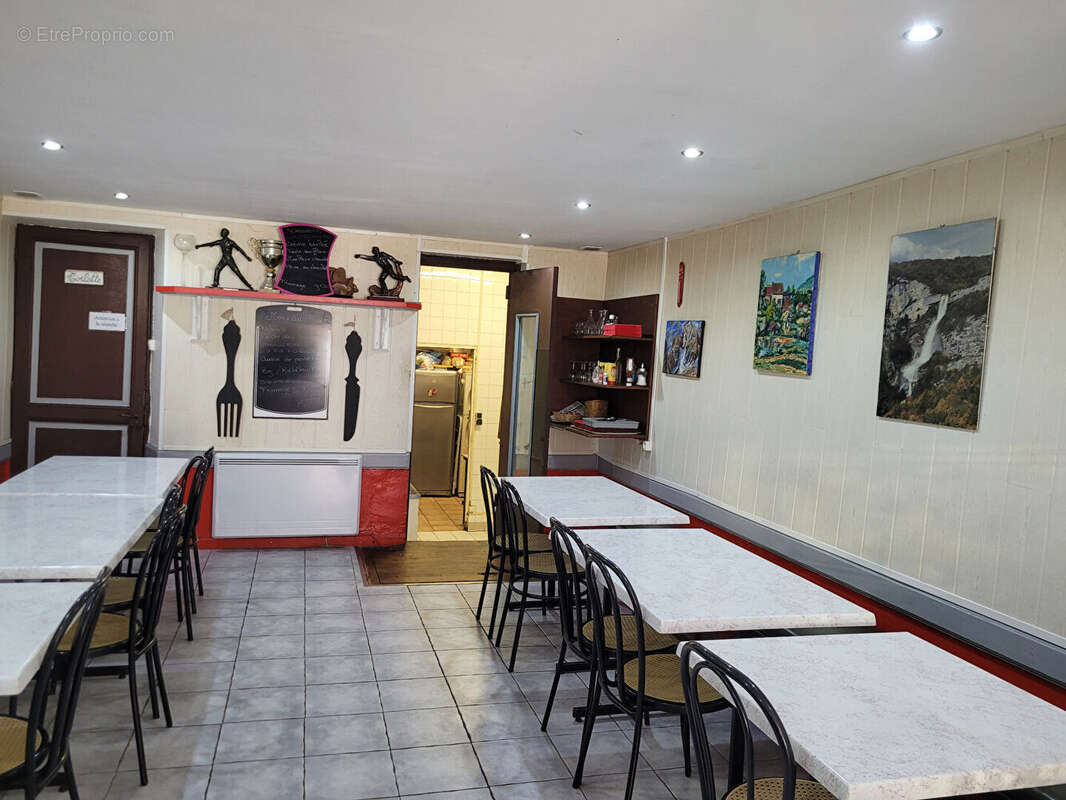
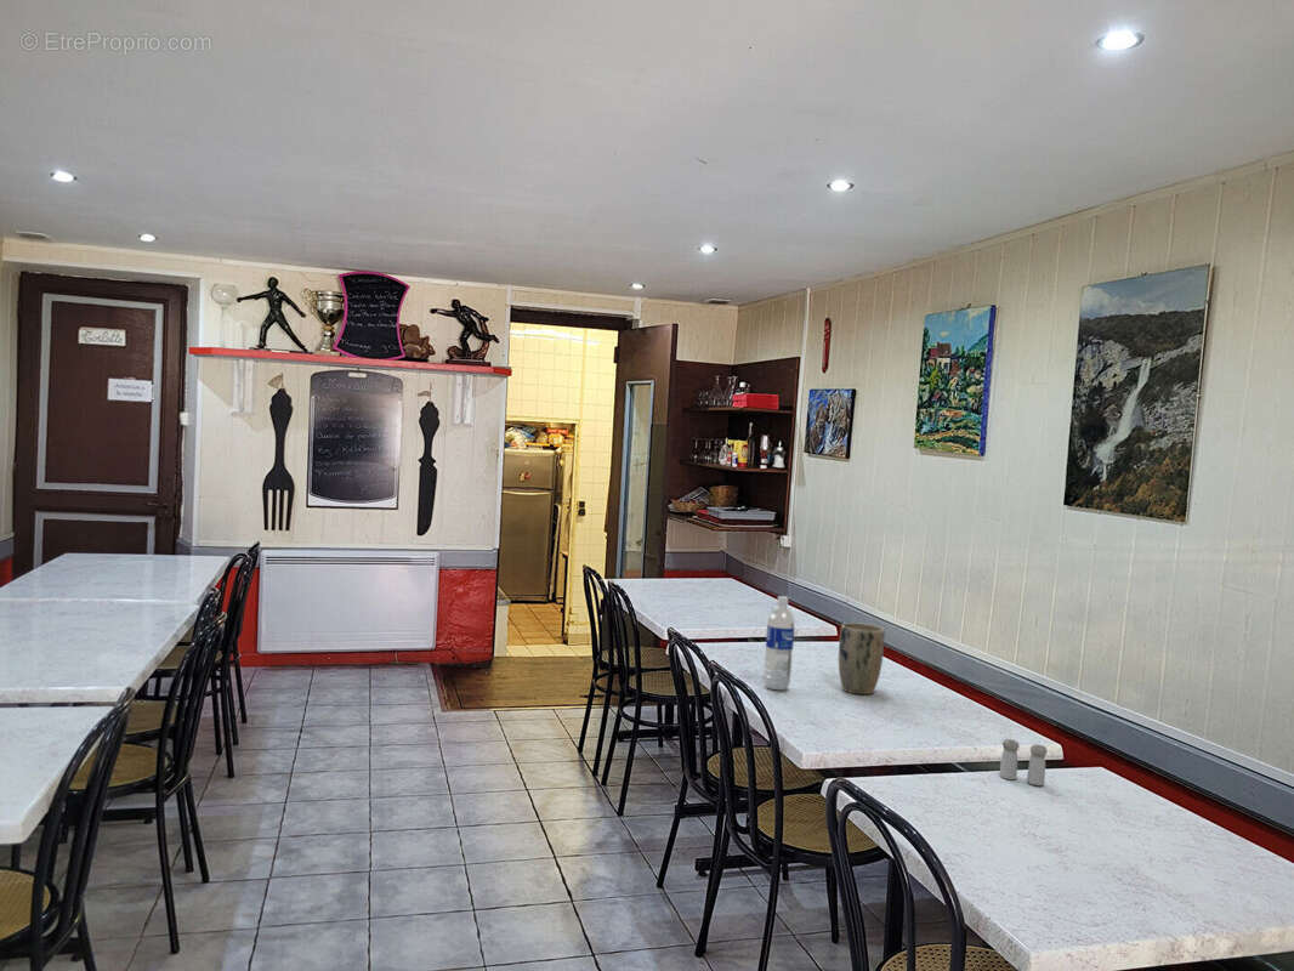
+ water bottle [762,595,796,692]
+ plant pot [838,621,886,695]
+ salt and pepper shaker [999,738,1049,787]
